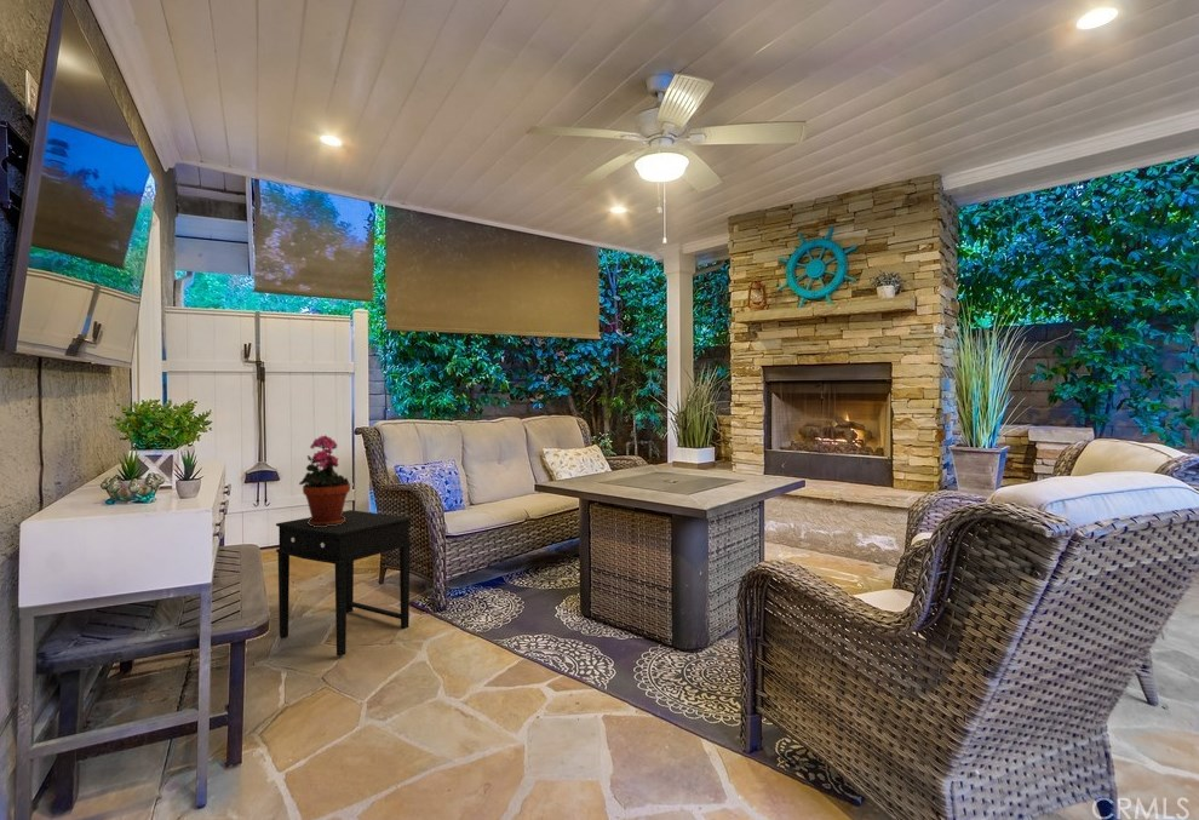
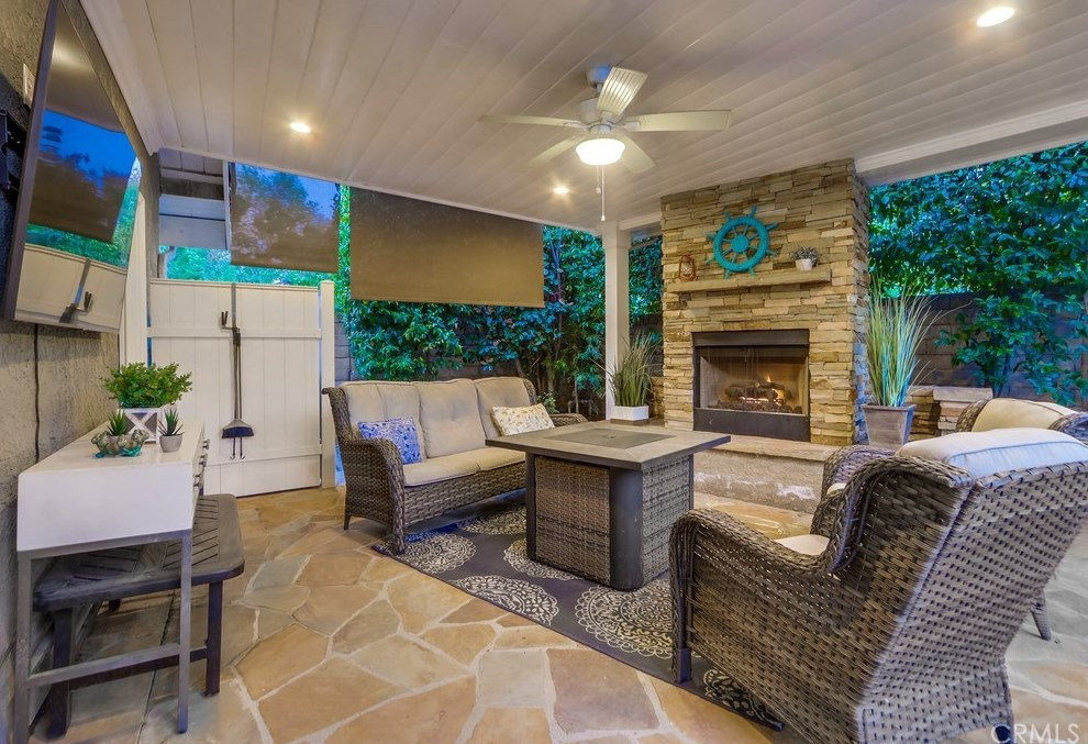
- potted plant [298,434,351,527]
- side table [275,509,413,658]
